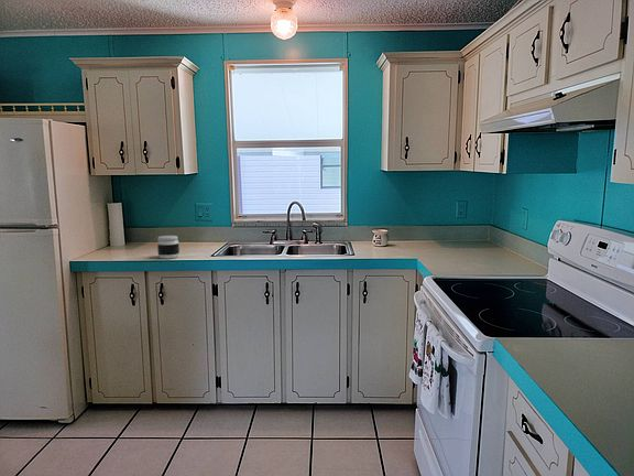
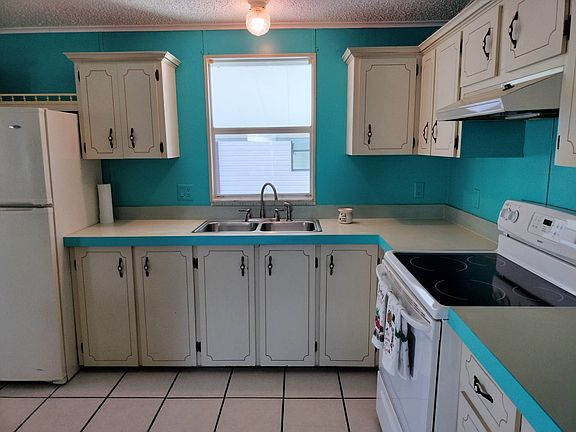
- jar [156,235,181,260]
